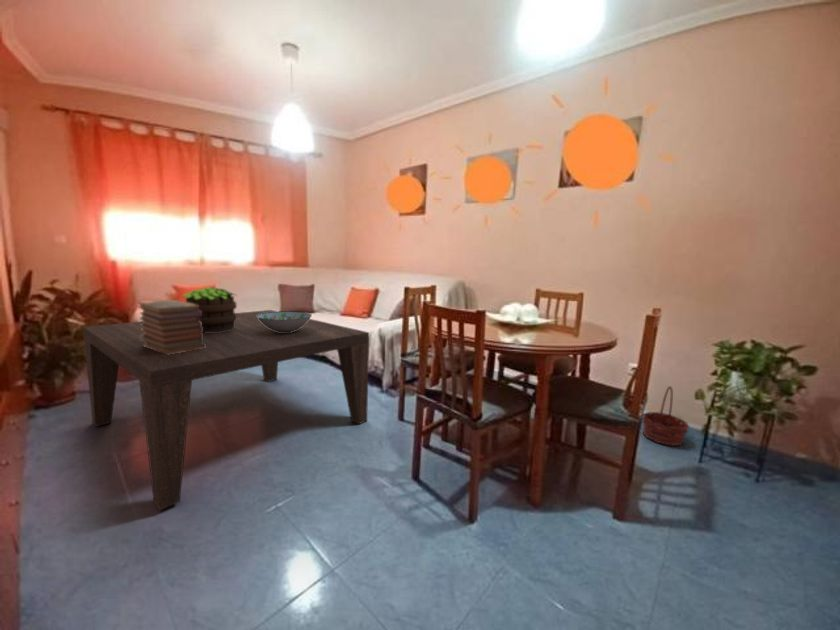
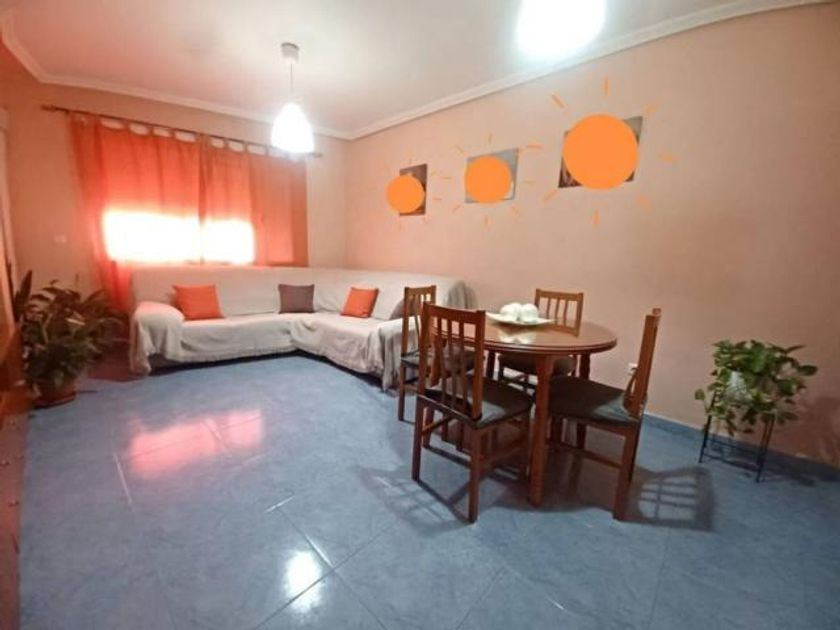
- decorative bowl [257,310,313,332]
- coffee table [82,309,370,511]
- basket [641,385,691,447]
- book stack [136,299,206,355]
- potted plant [181,286,238,333]
